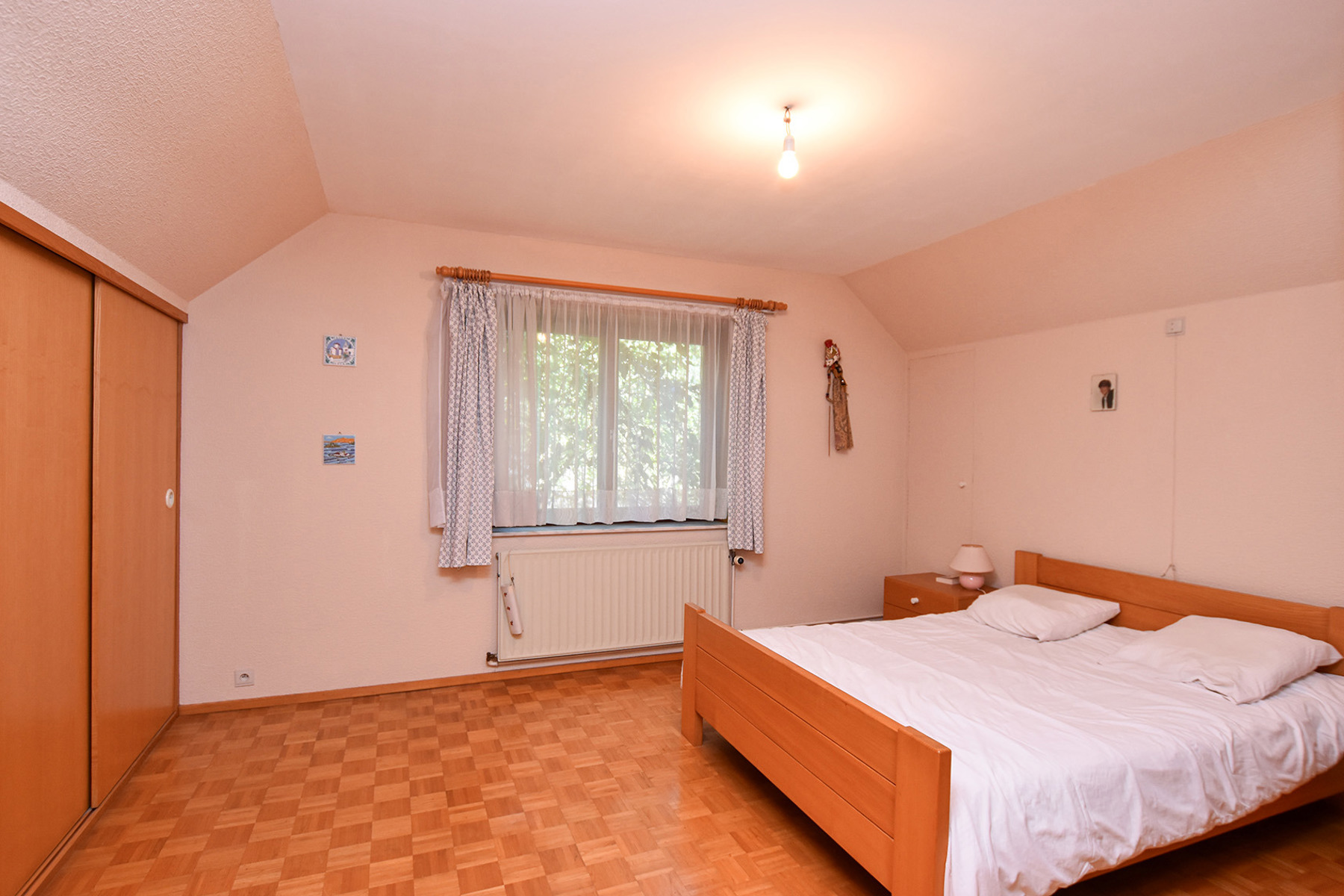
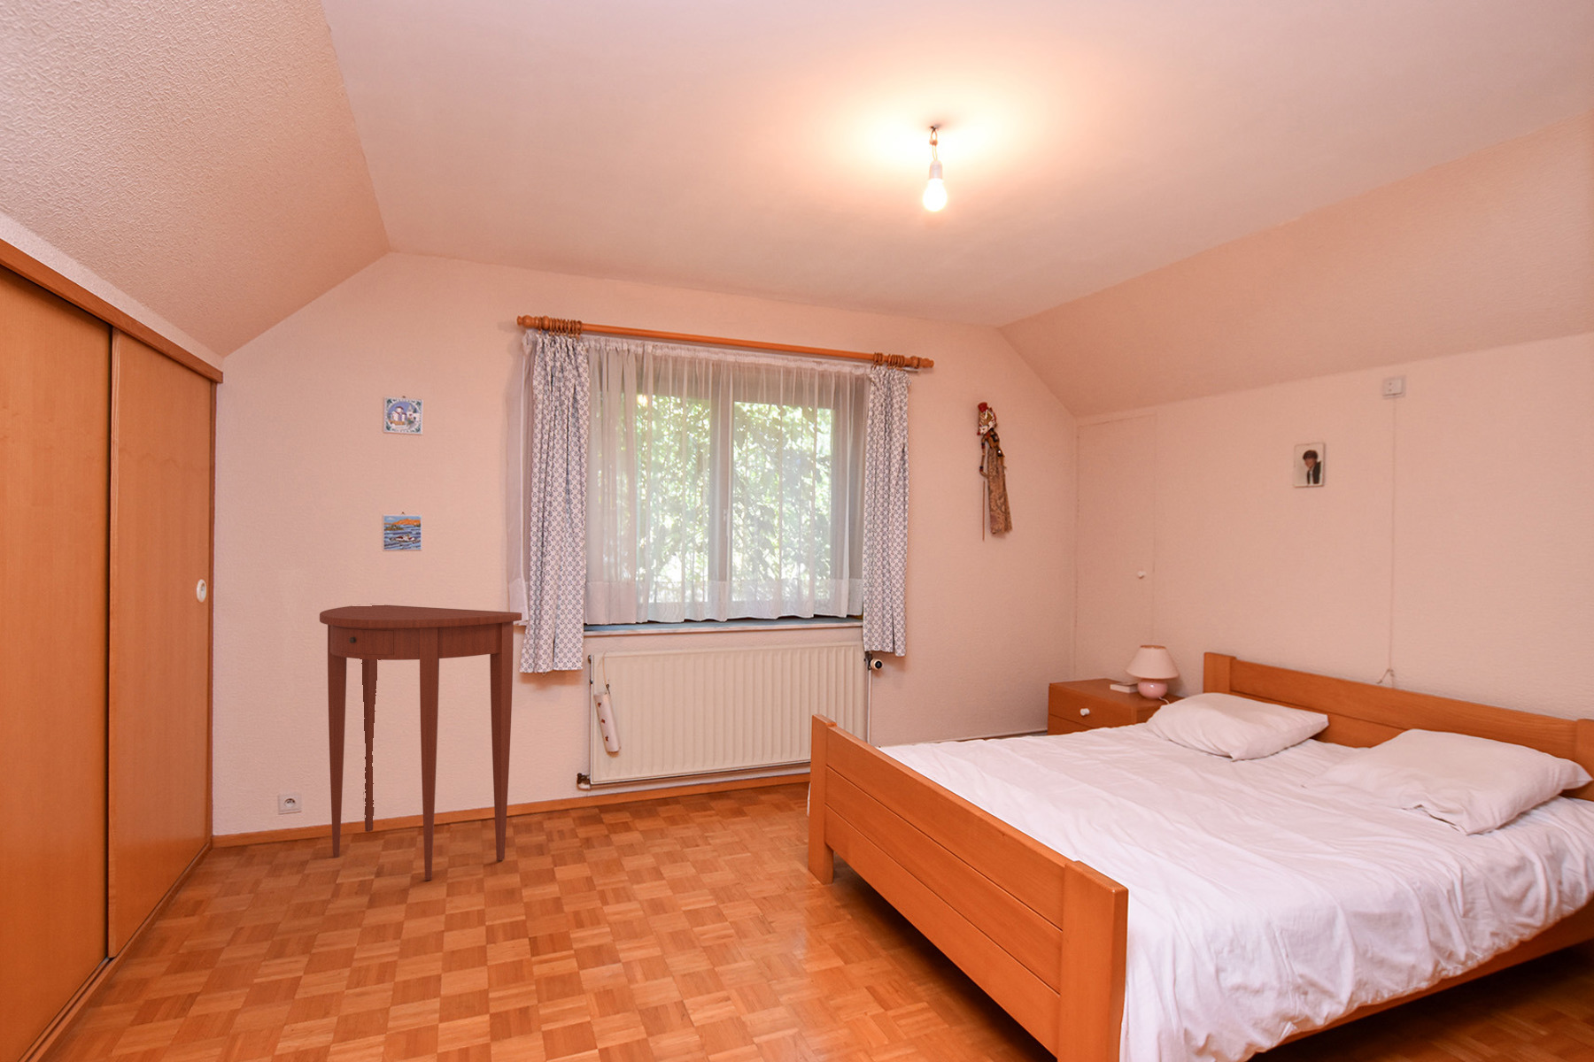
+ console table [319,604,523,882]
